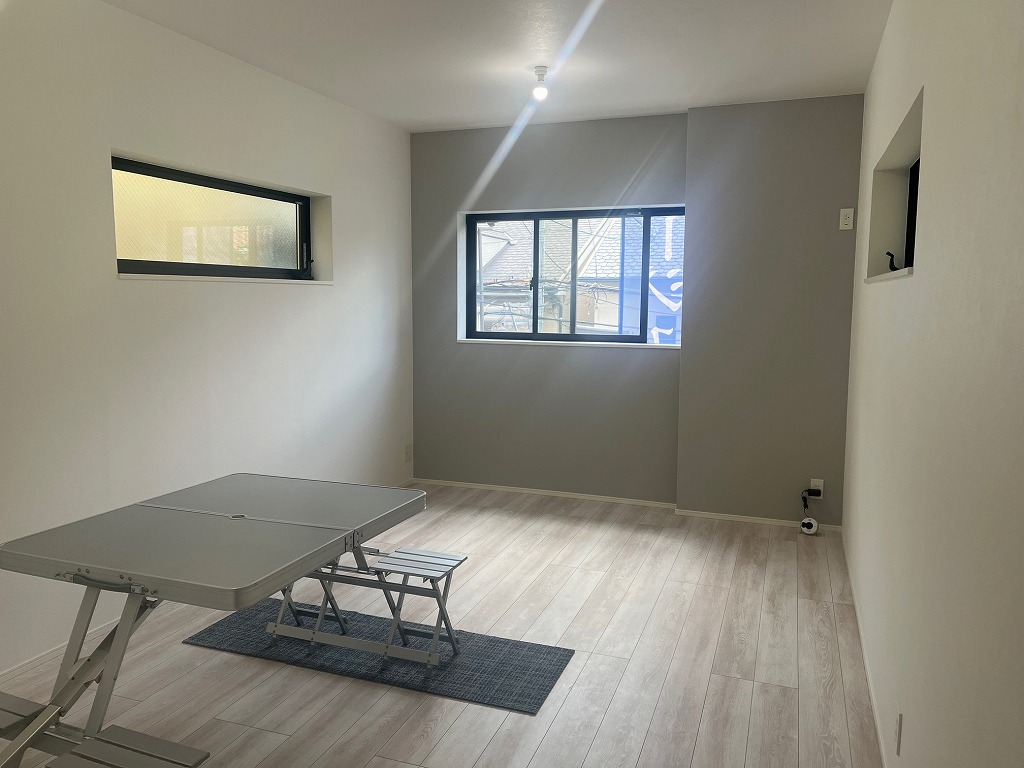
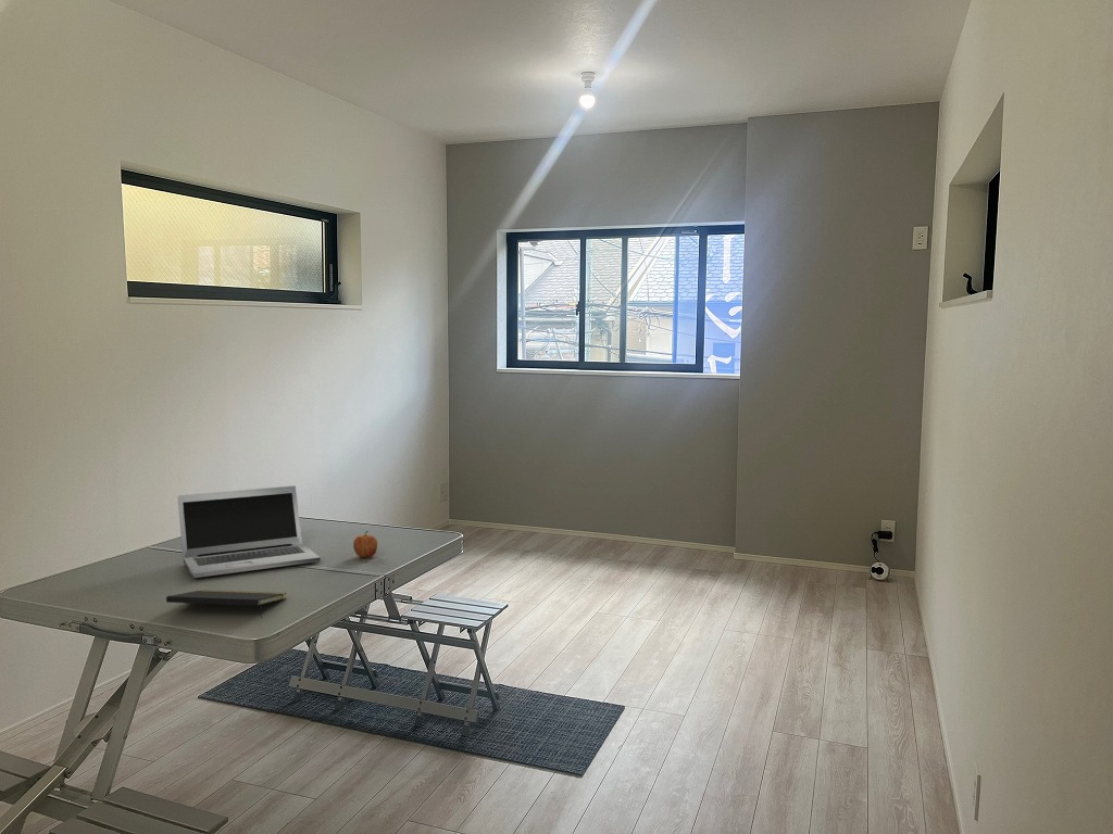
+ laptop [177,484,322,579]
+ apple [352,530,378,558]
+ notepad [165,589,288,619]
